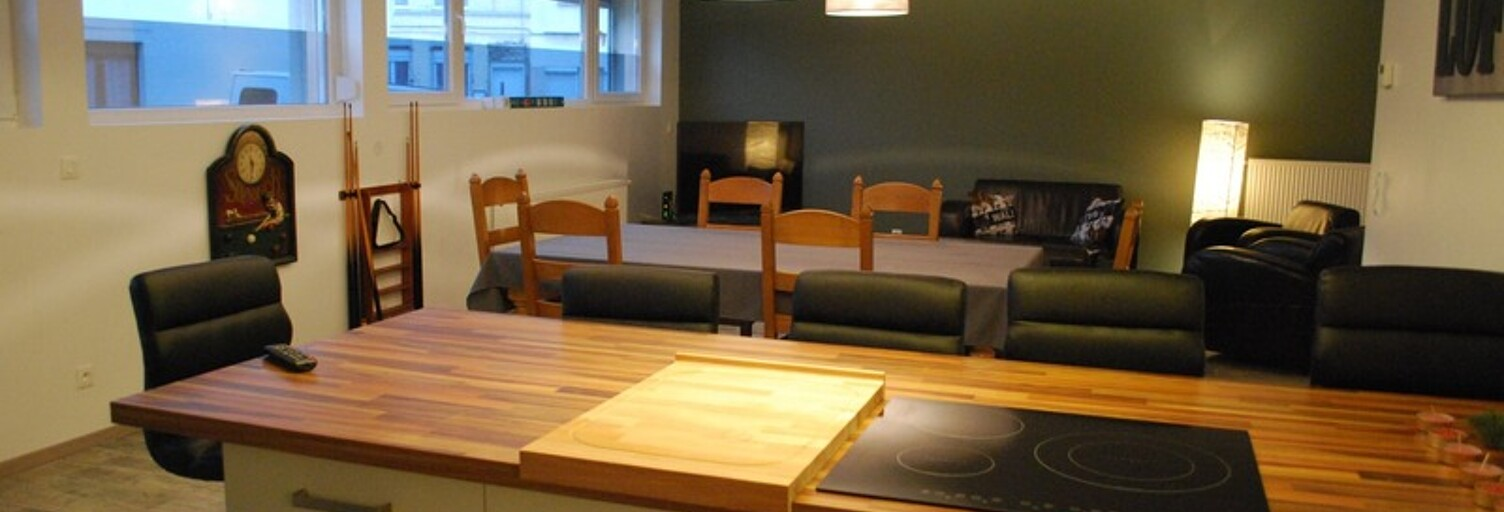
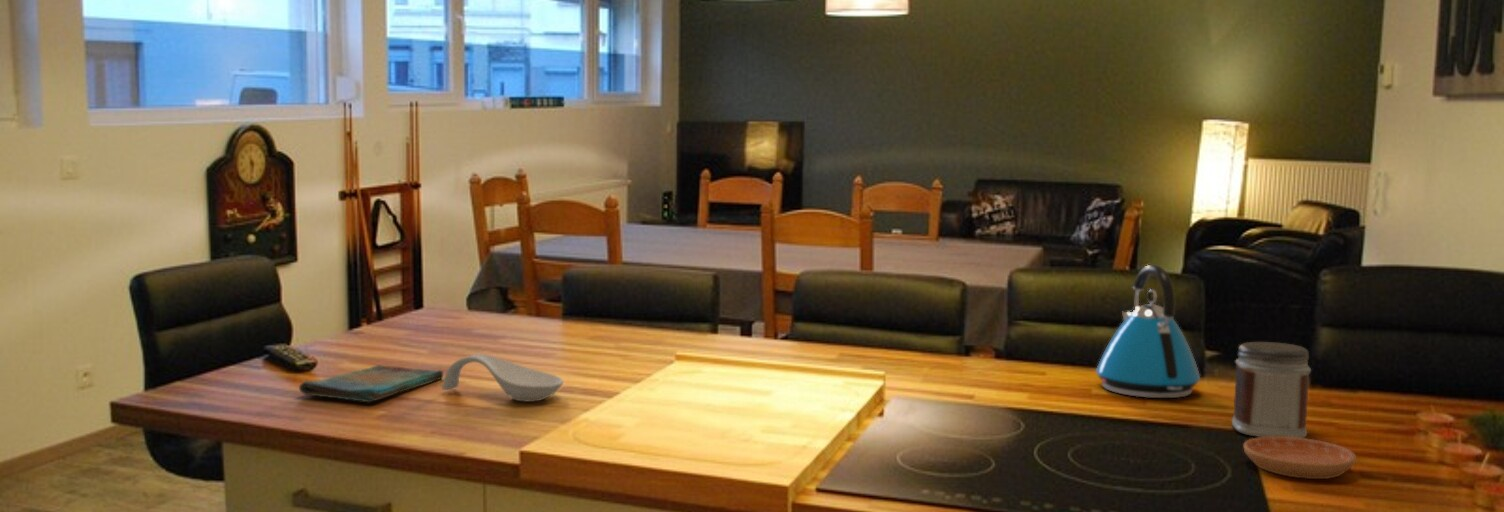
+ kettle [1095,264,1201,399]
+ saucer [1243,437,1357,480]
+ dish towel [298,364,445,403]
+ spoon rest [441,353,564,402]
+ jar [1231,341,1312,438]
